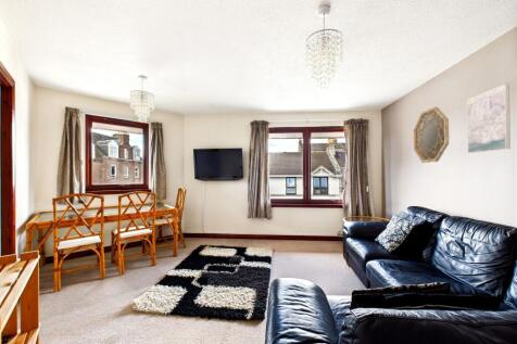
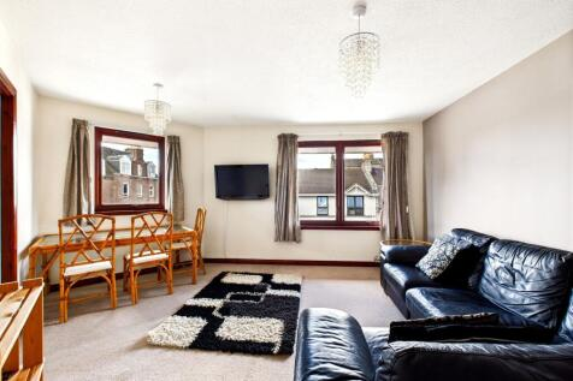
- home mirror [413,106,450,164]
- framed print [466,84,512,154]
